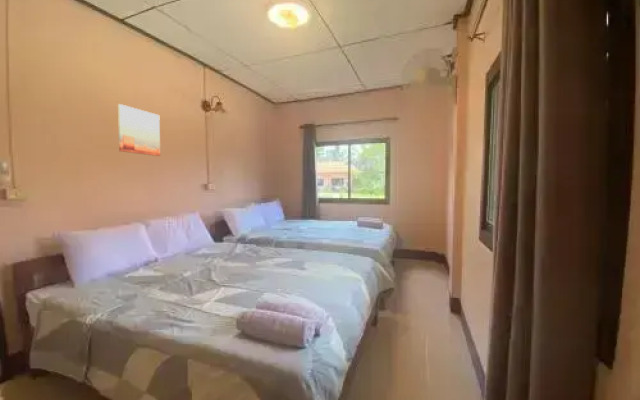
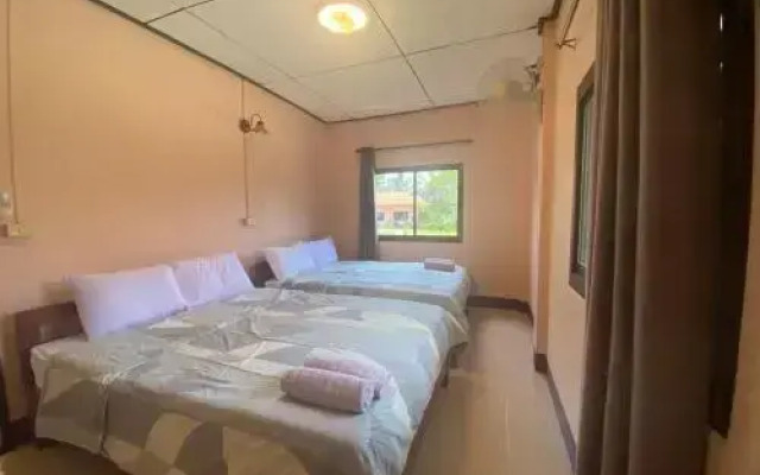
- wall art [117,103,161,157]
